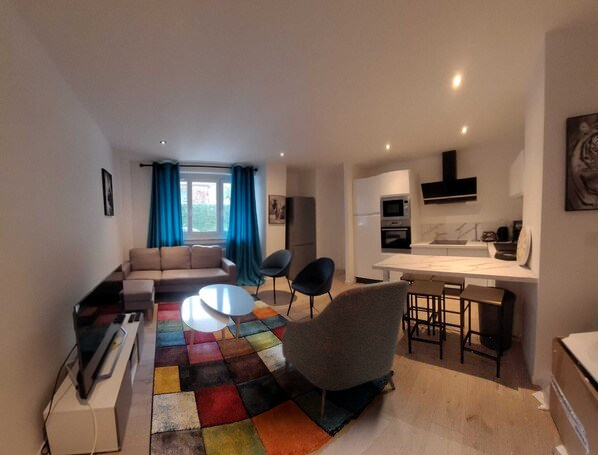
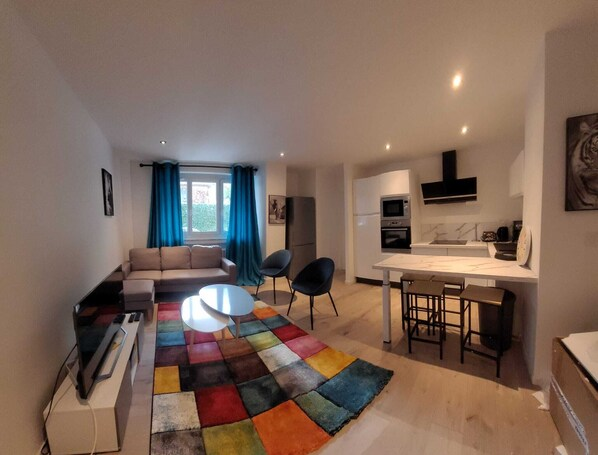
- armchair [281,279,410,418]
